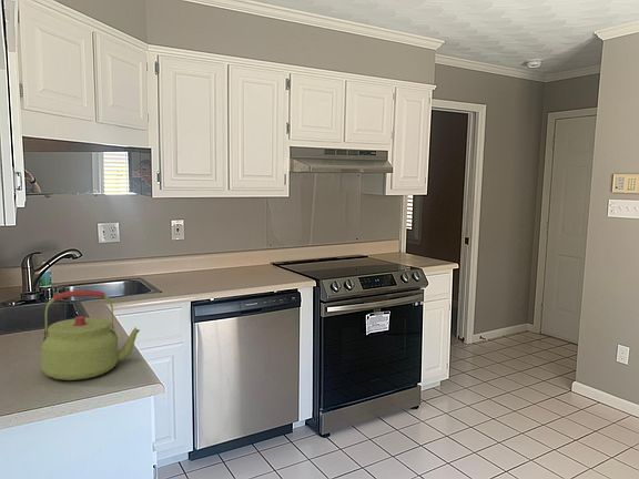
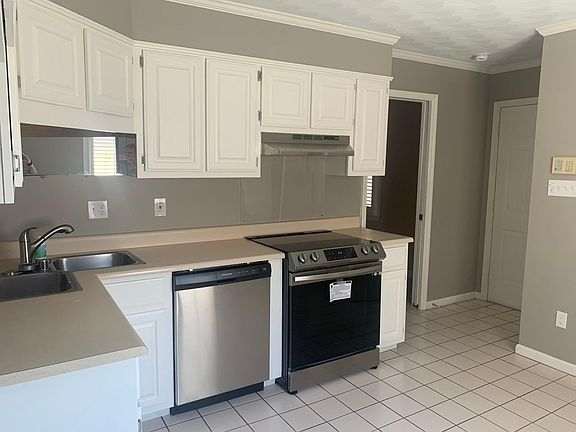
- kettle [40,289,141,381]
